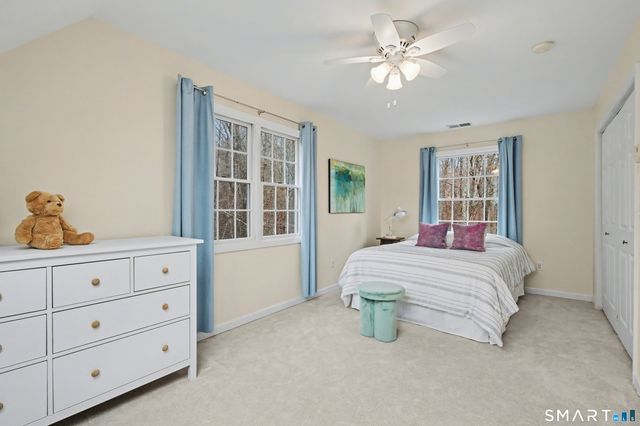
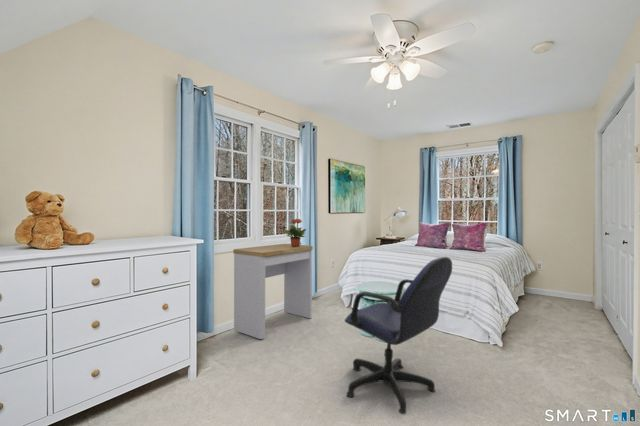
+ desk [232,243,314,340]
+ potted plant [282,218,307,247]
+ office chair [343,256,453,415]
